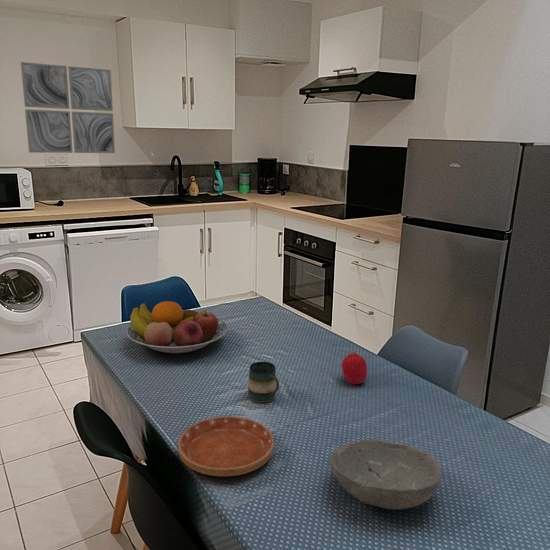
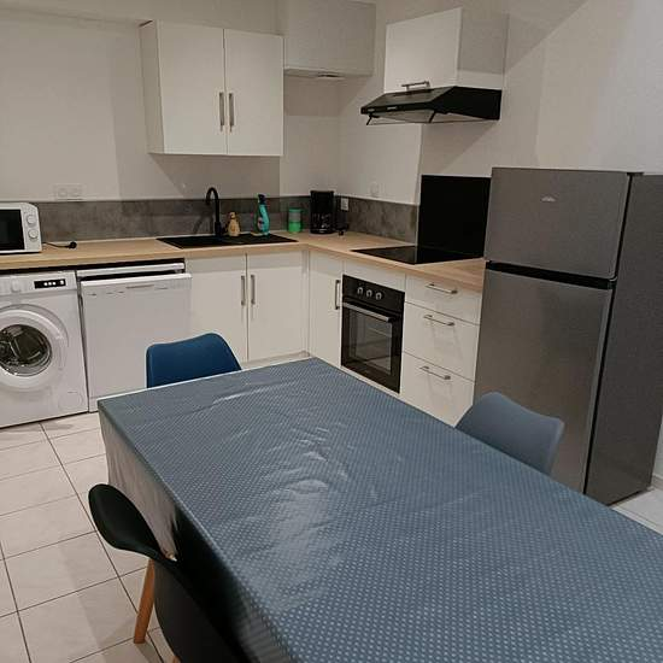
- bowl [329,439,443,510]
- fruit bowl [126,300,229,354]
- wall art [20,61,116,154]
- mug [247,361,280,404]
- fruit [341,352,368,385]
- saucer [177,415,275,477]
